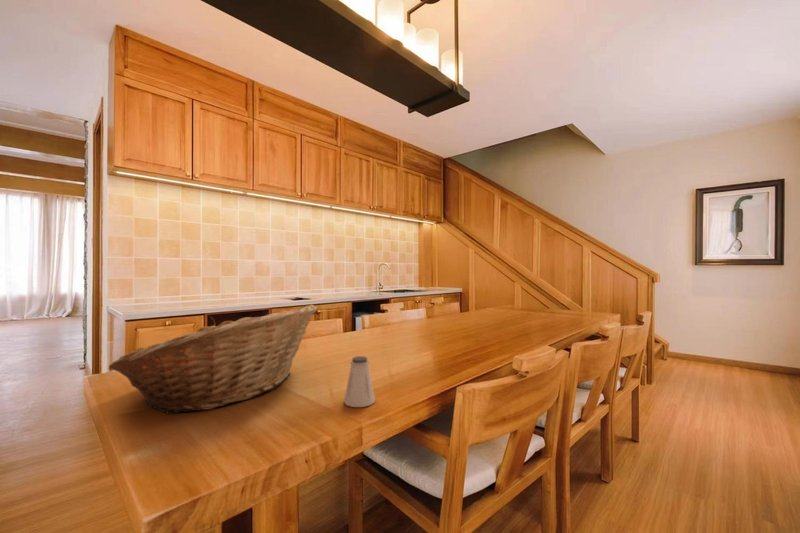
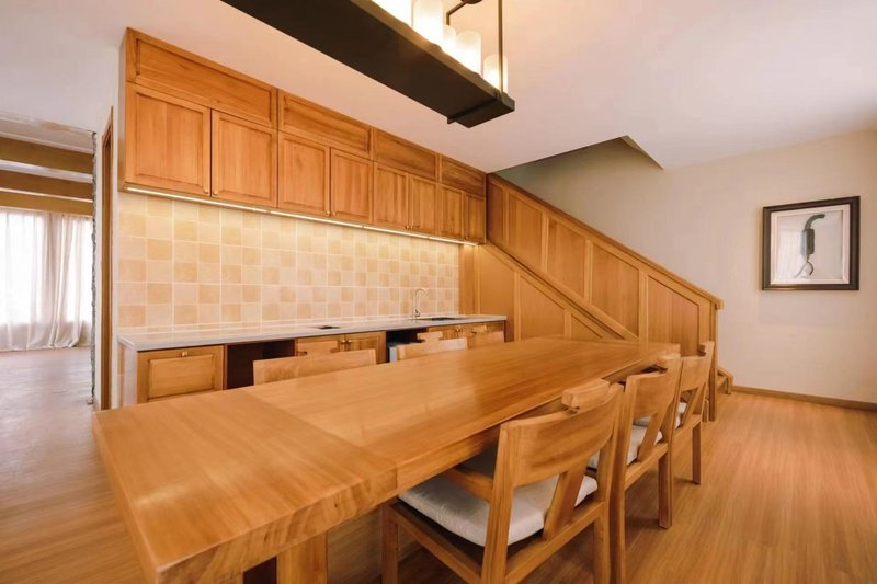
- saltshaker [343,355,376,408]
- fruit basket [107,303,318,416]
